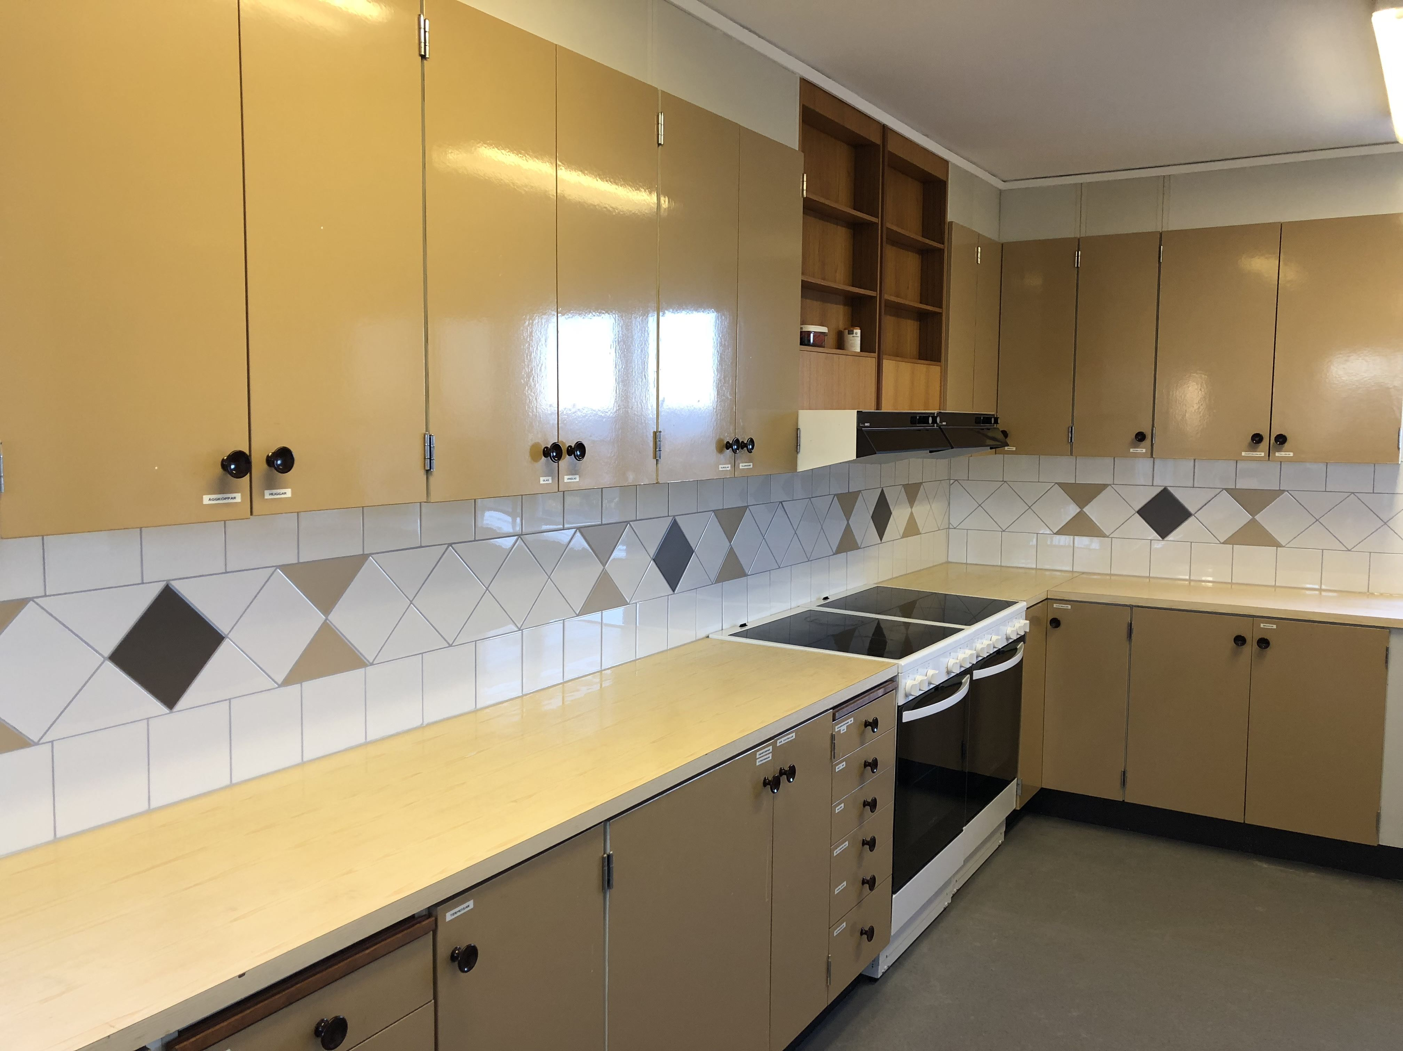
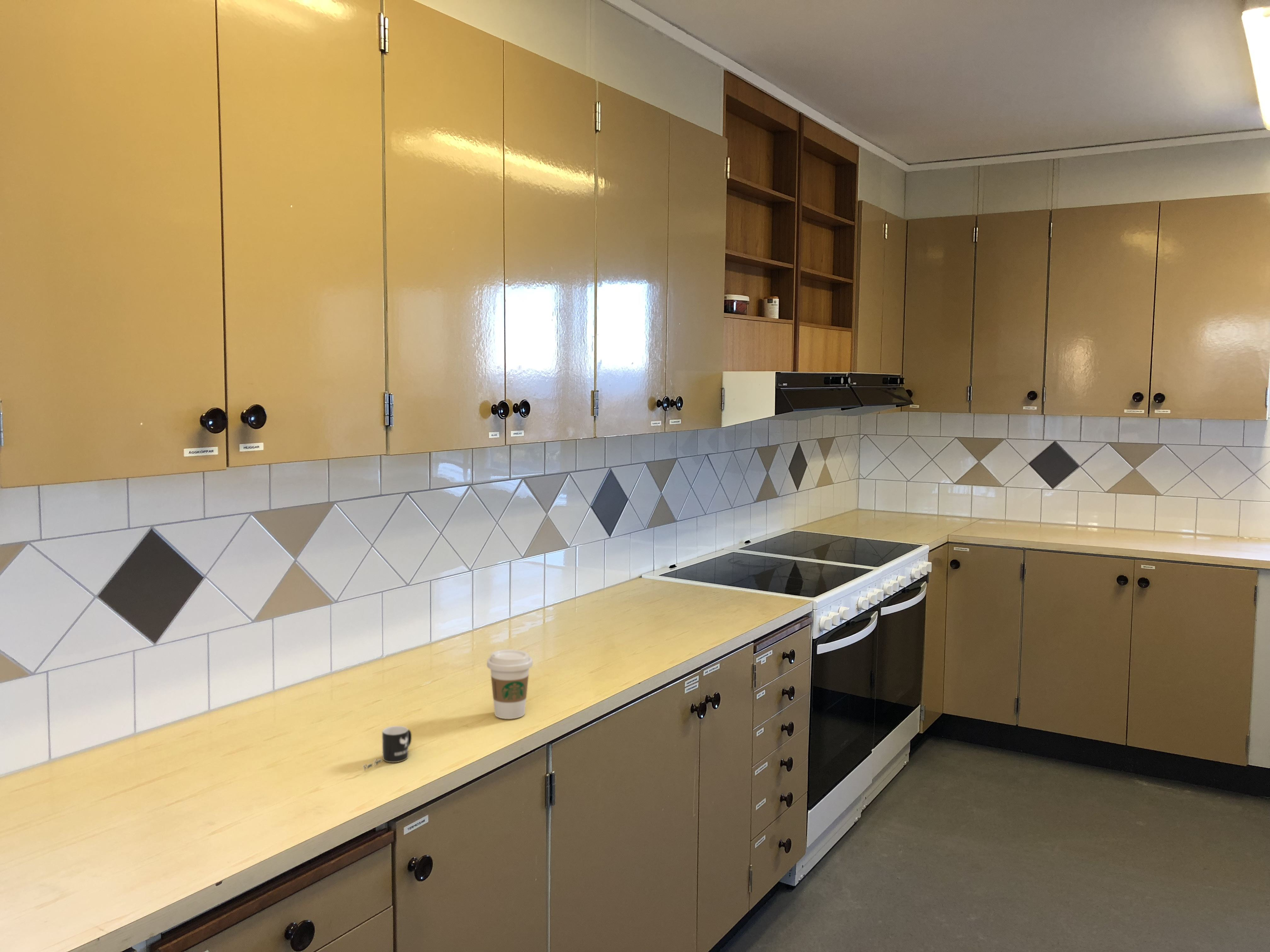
+ coffee cup [487,649,533,719]
+ mug [362,726,412,771]
